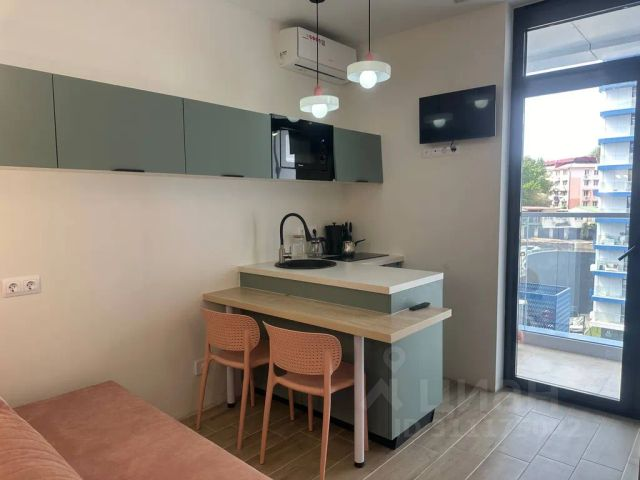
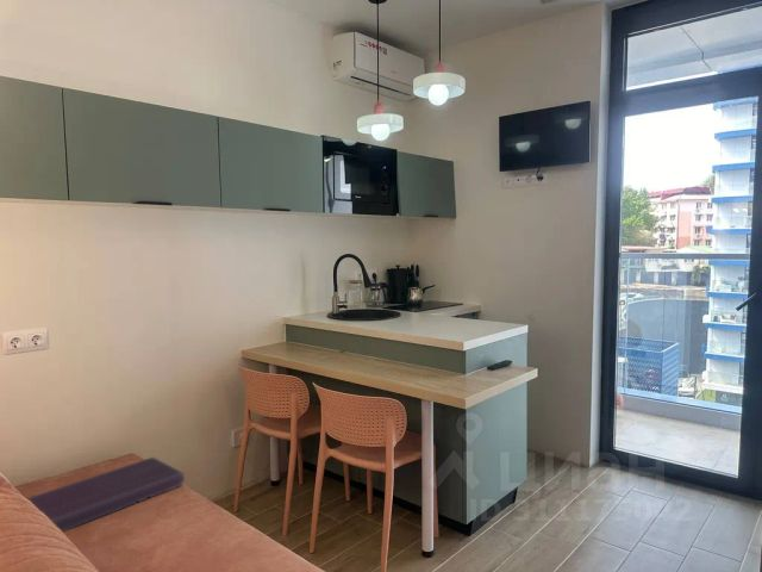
+ cushion [26,456,186,533]
